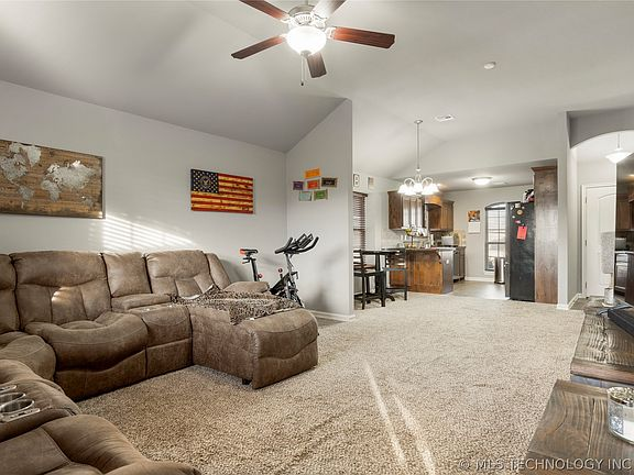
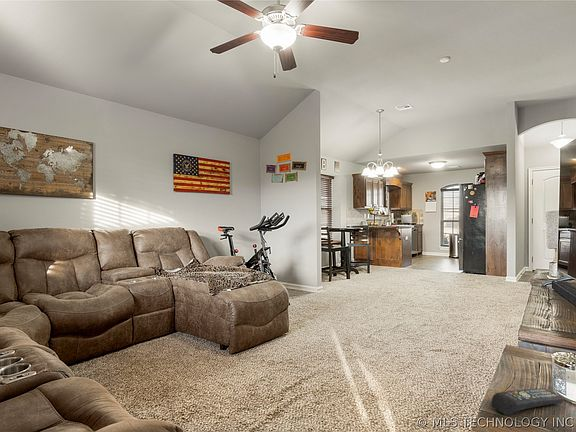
+ remote control [491,387,565,416]
